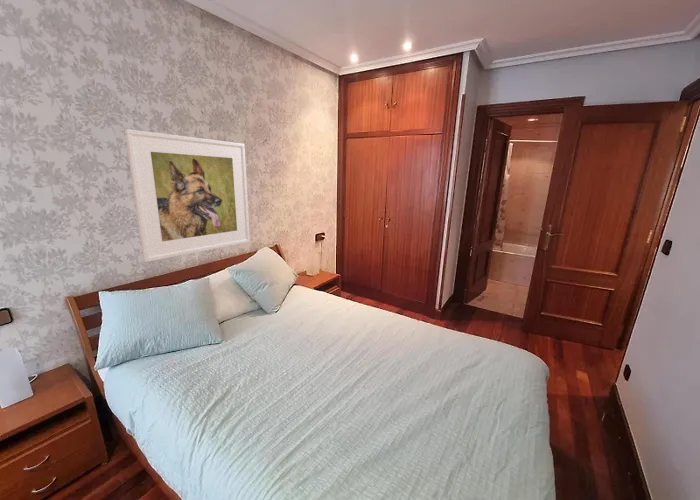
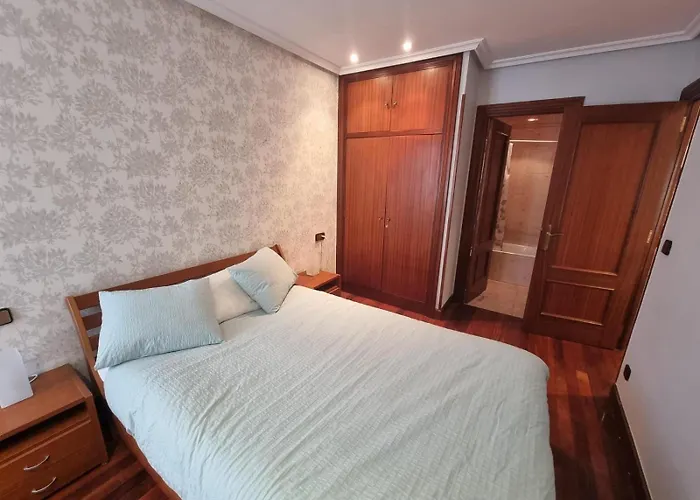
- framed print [124,128,251,263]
